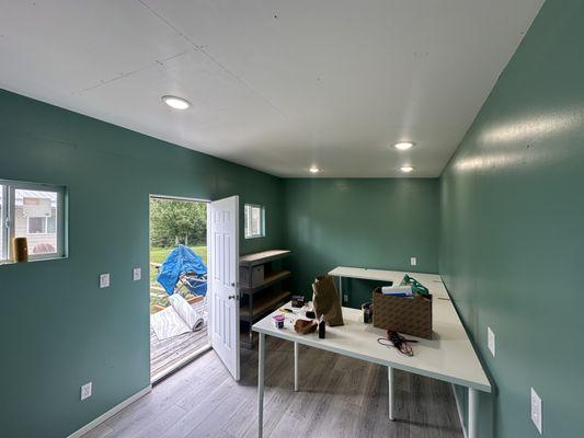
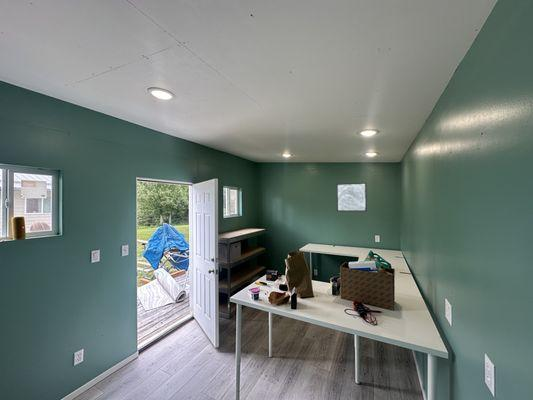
+ wall art [336,182,368,212]
